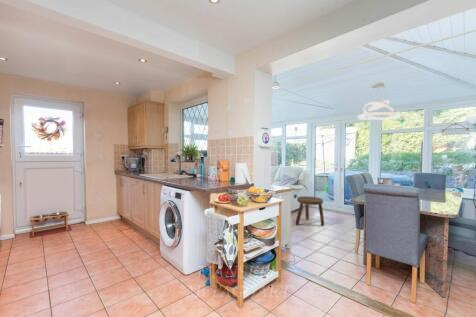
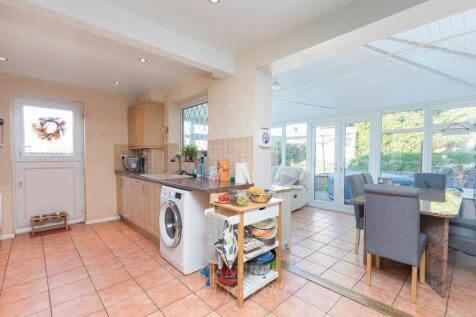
- pendant light [357,82,401,121]
- stool [295,195,325,227]
